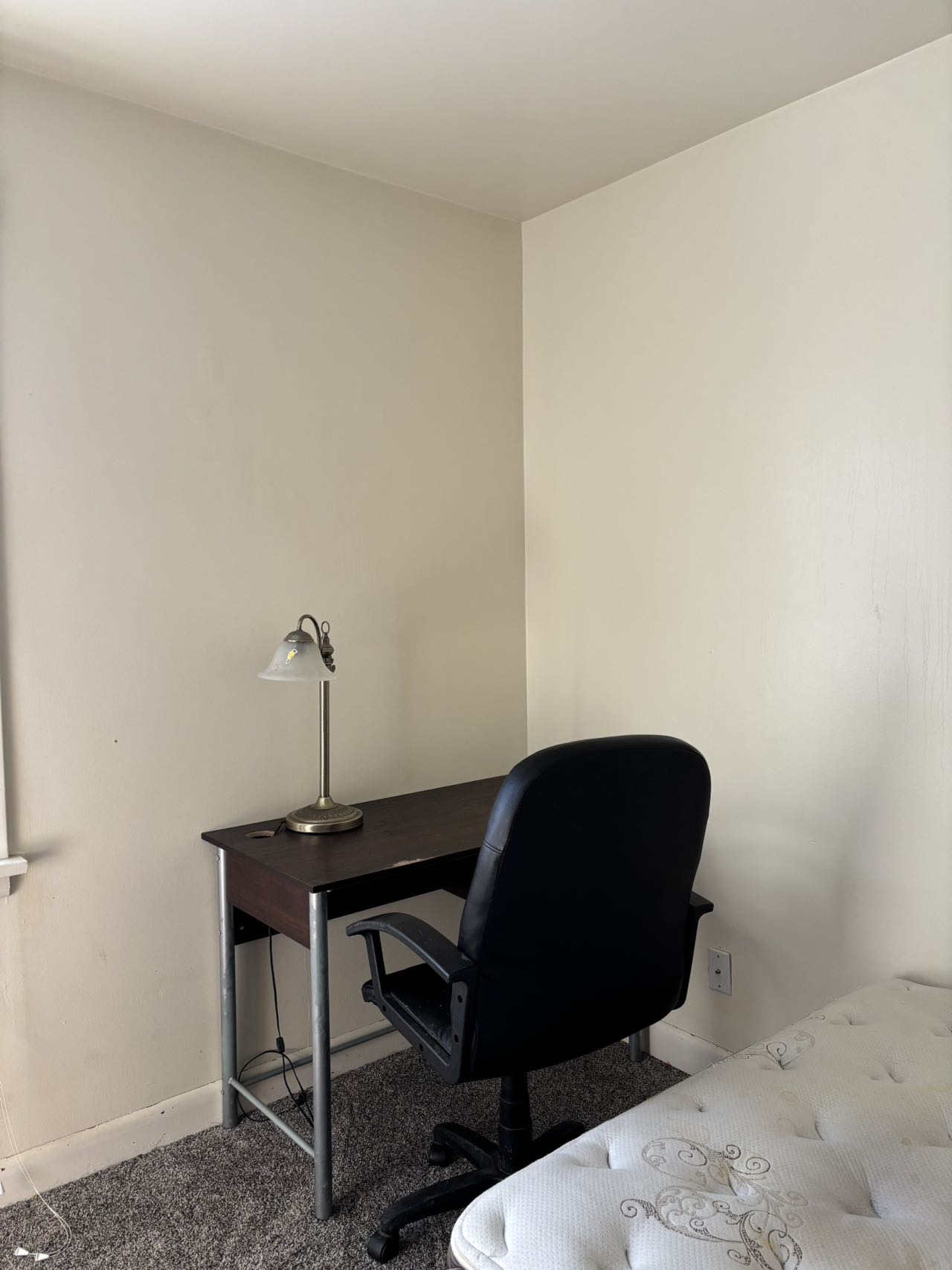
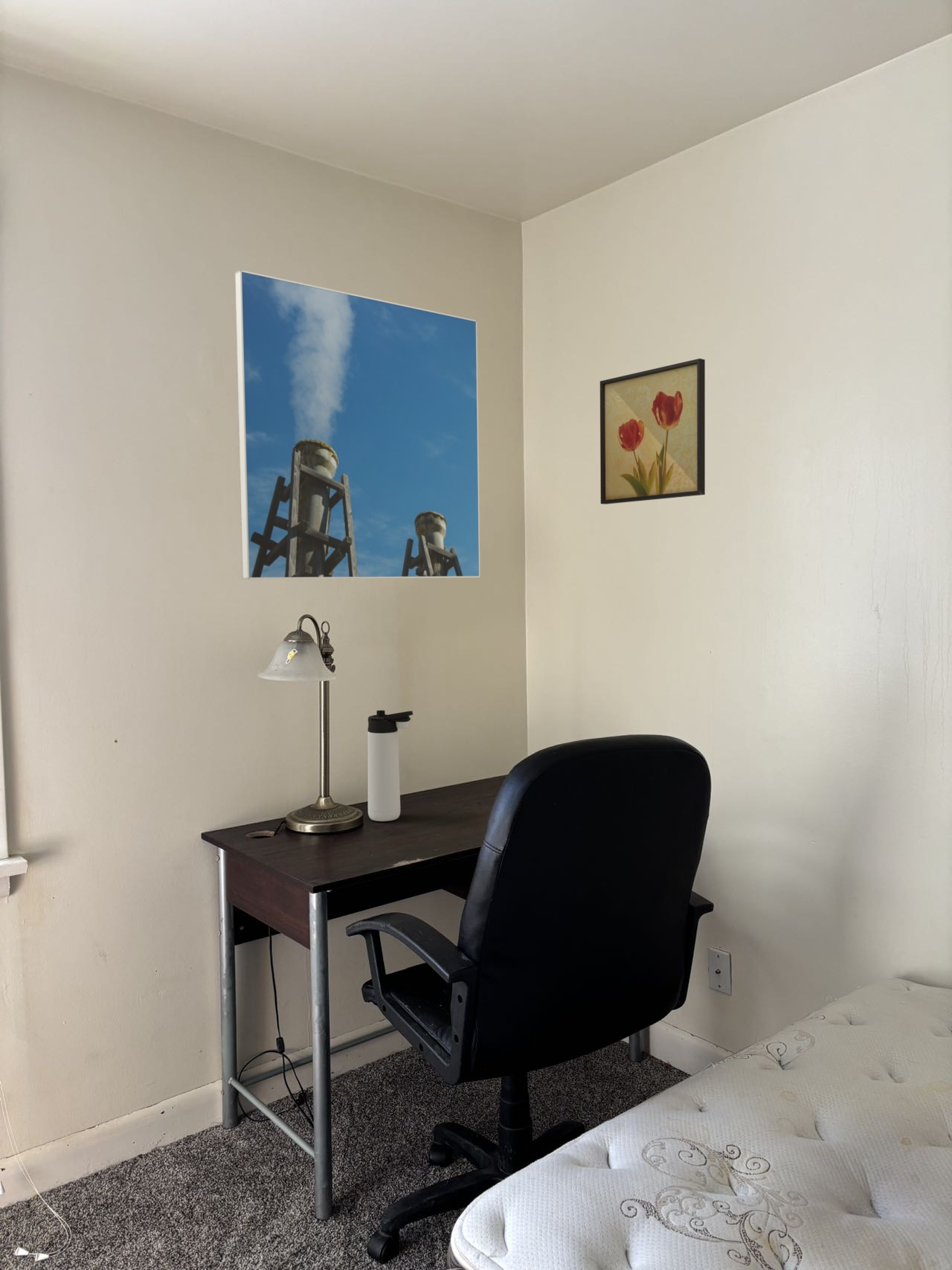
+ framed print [234,269,481,580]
+ thermos bottle [367,710,414,822]
+ wall art [599,358,706,505]
